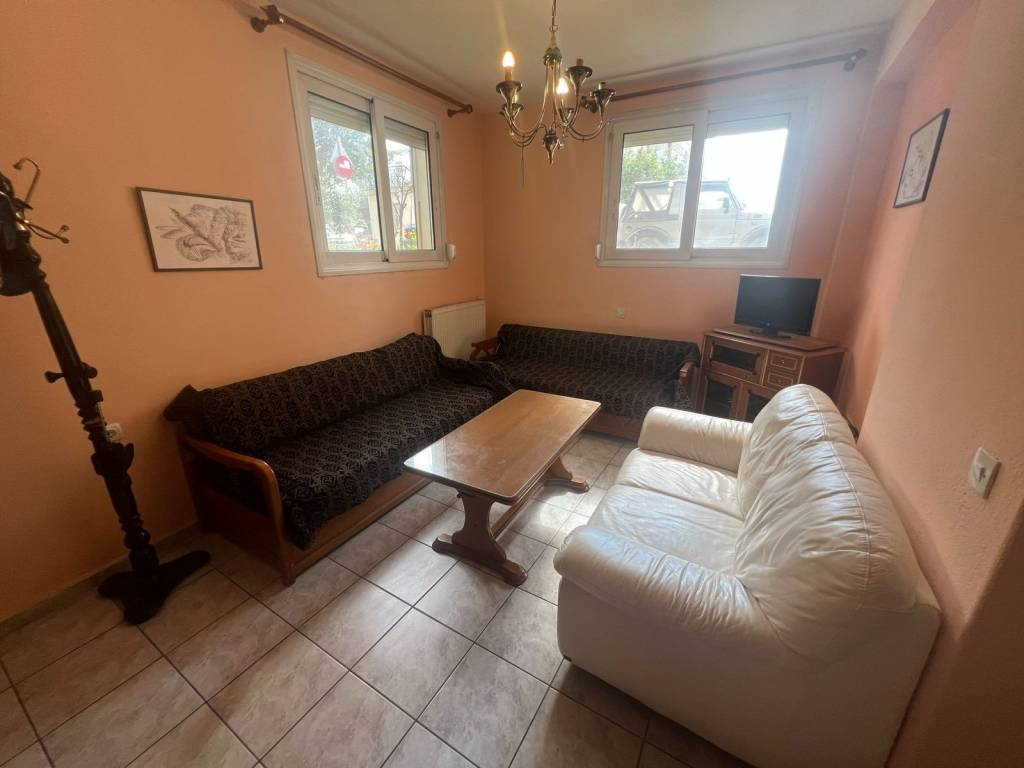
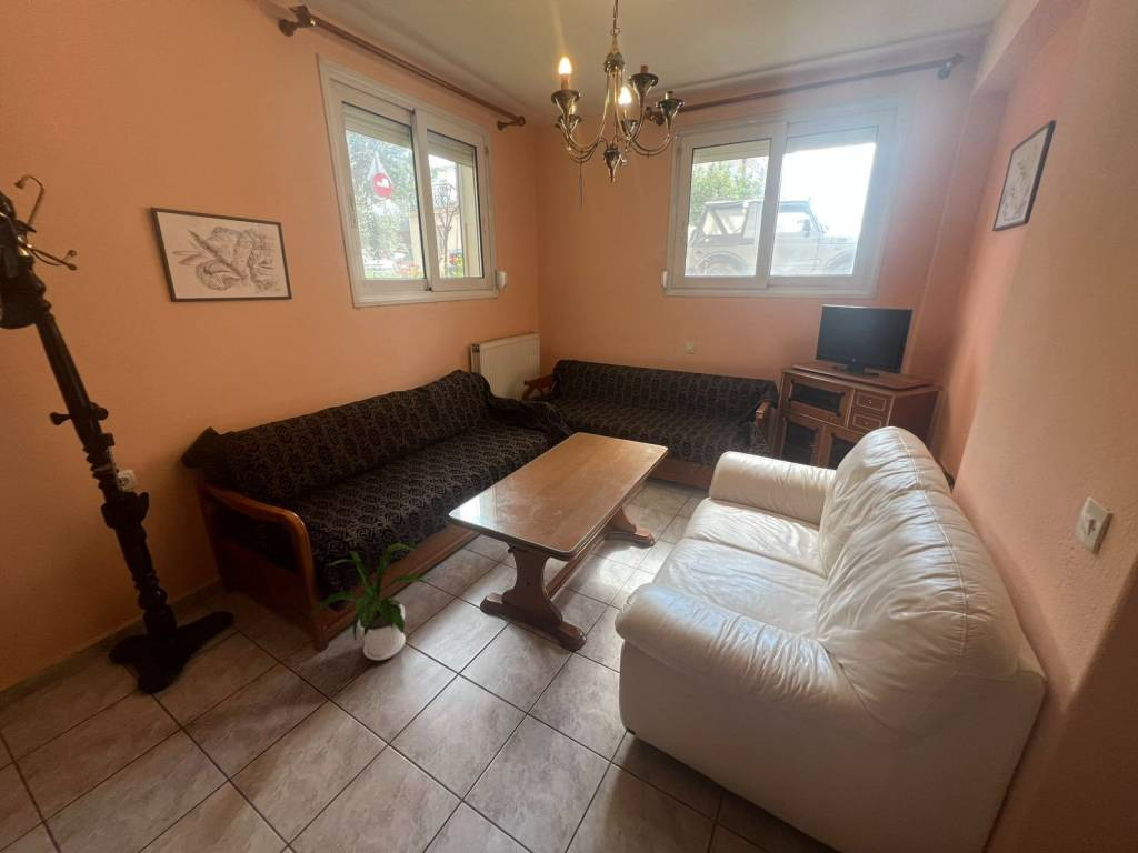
+ house plant [308,542,426,662]
